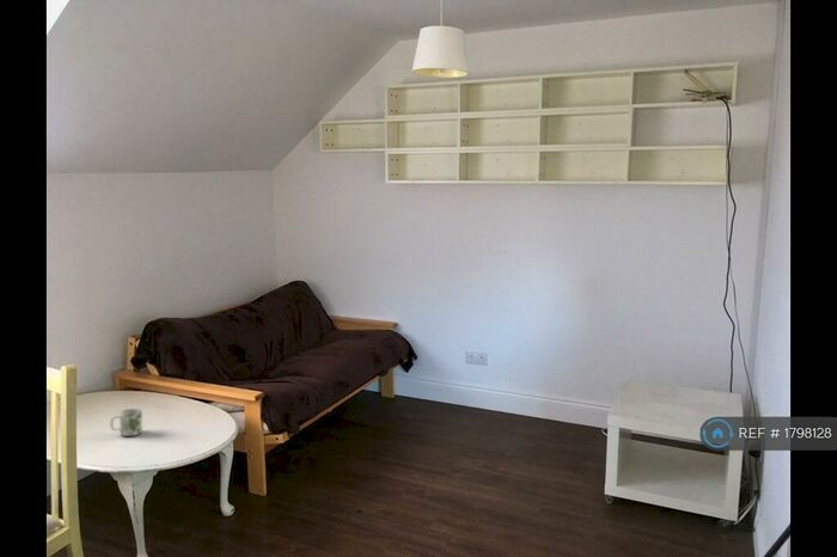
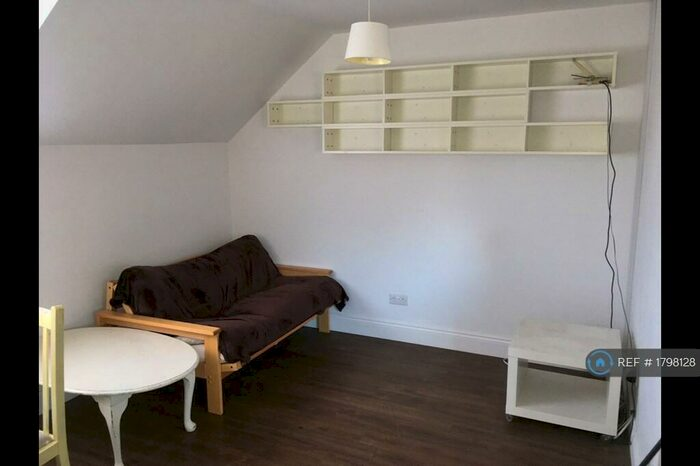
- mug [109,408,143,437]
